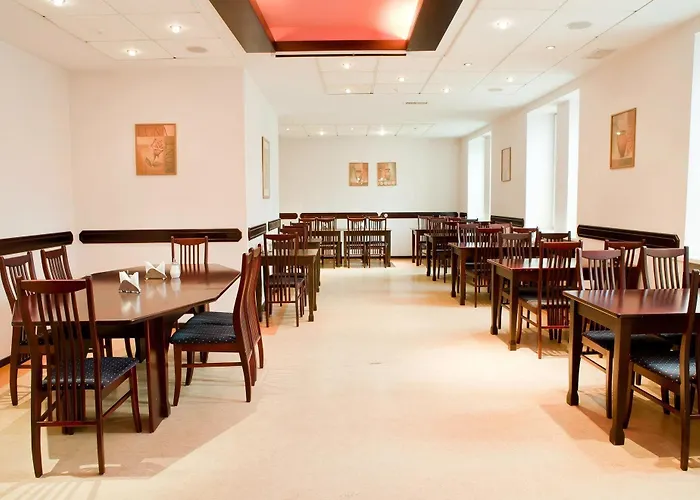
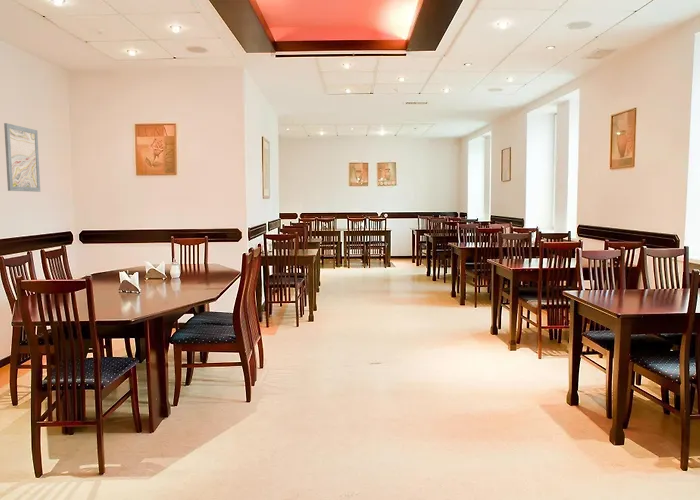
+ wall art [3,122,41,193]
